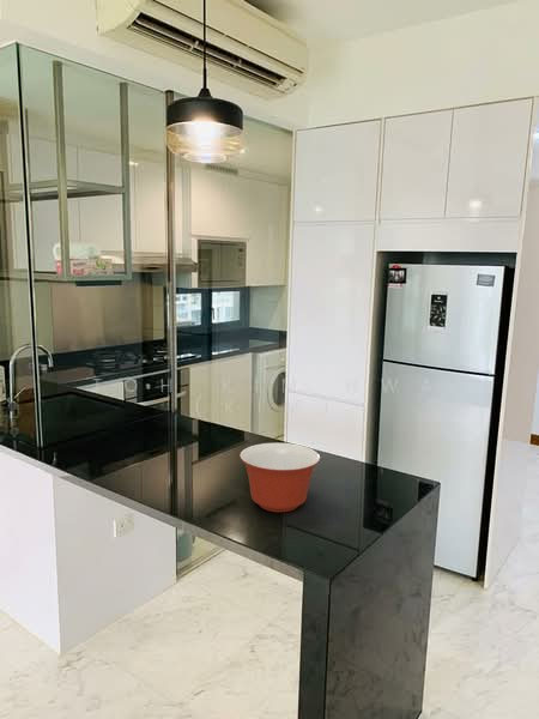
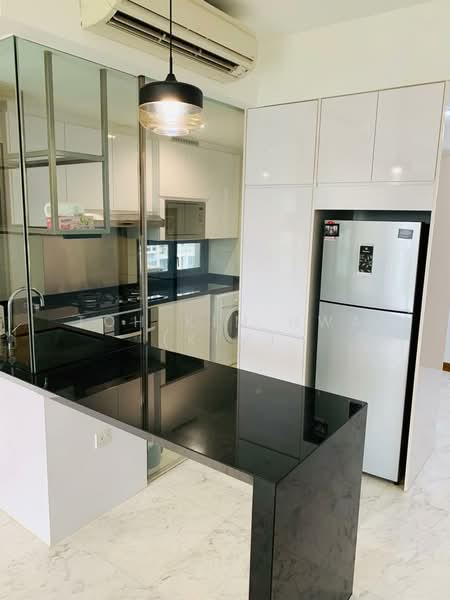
- mixing bowl [238,442,321,513]
